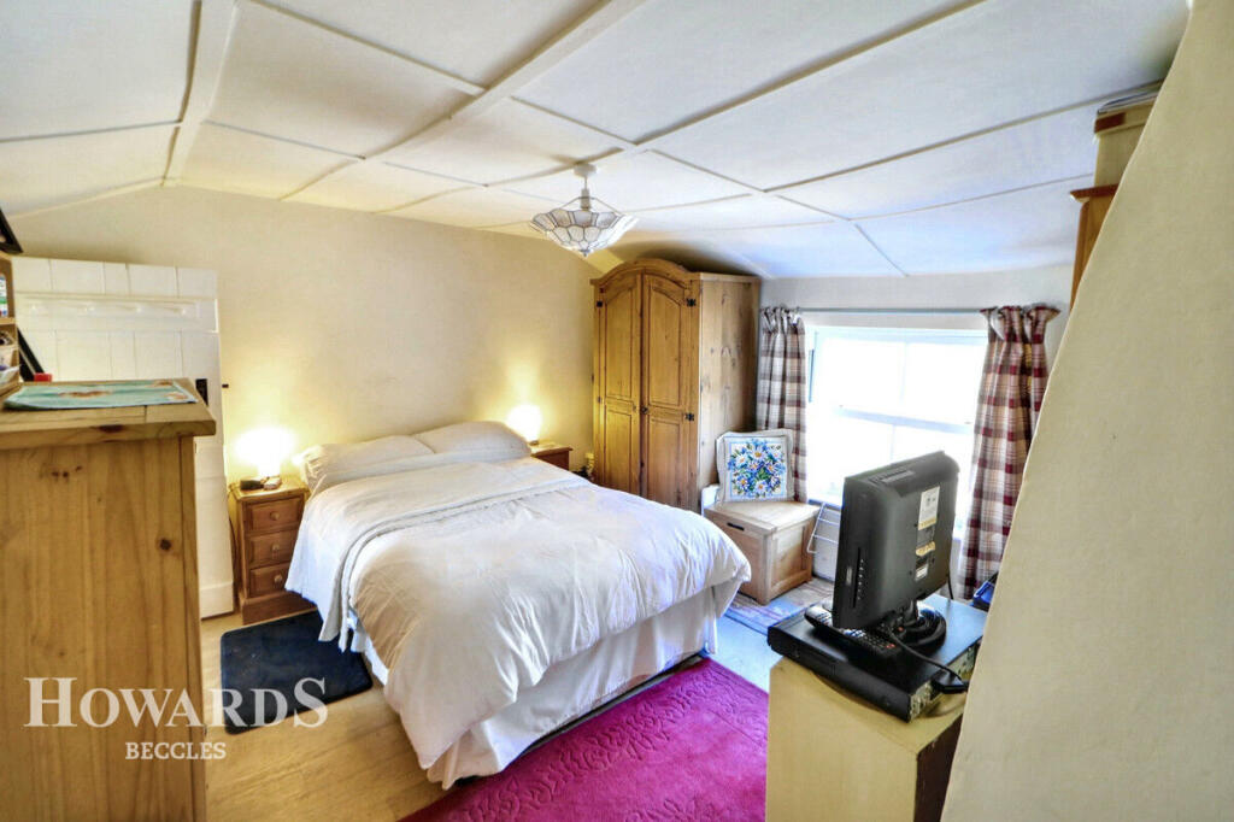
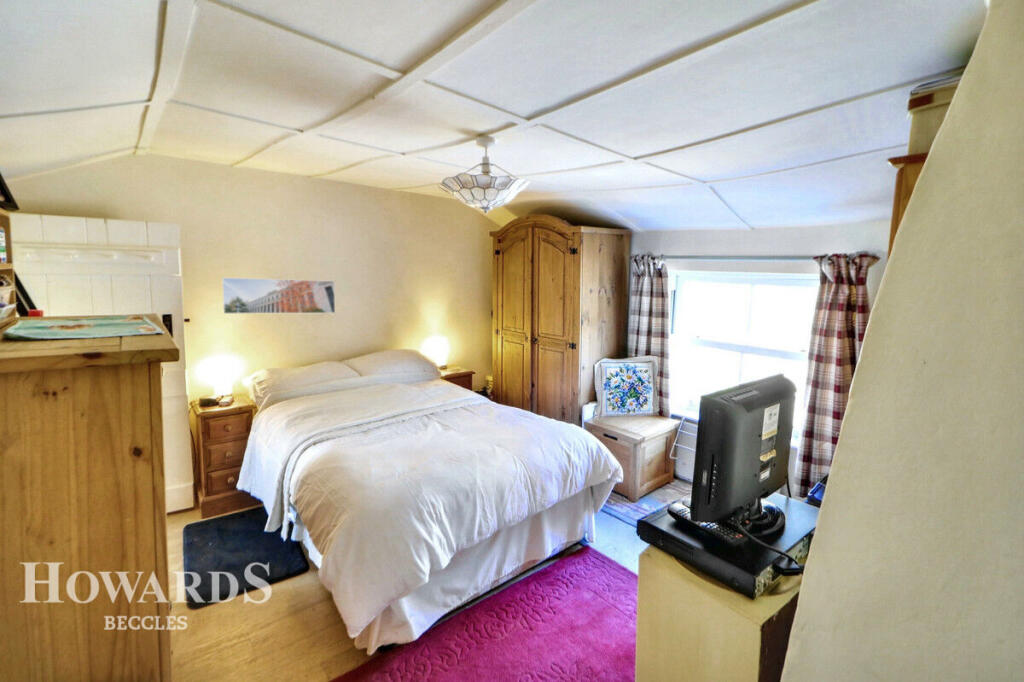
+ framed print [221,277,336,315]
